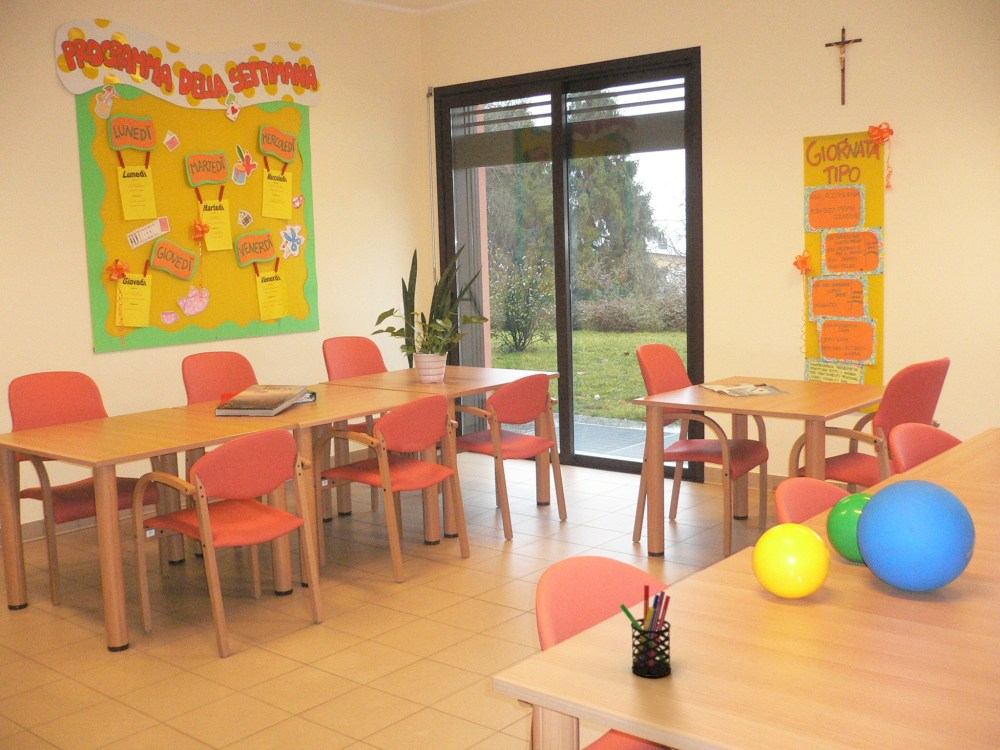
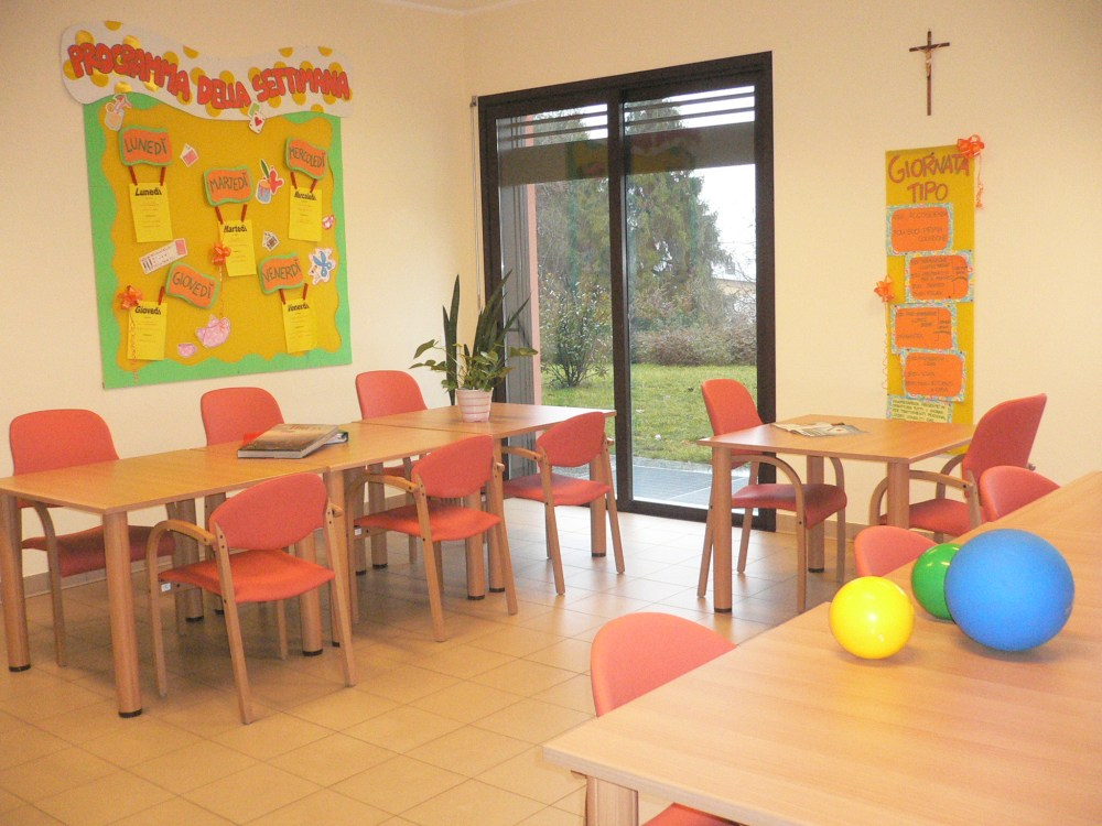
- pen holder [619,584,672,678]
